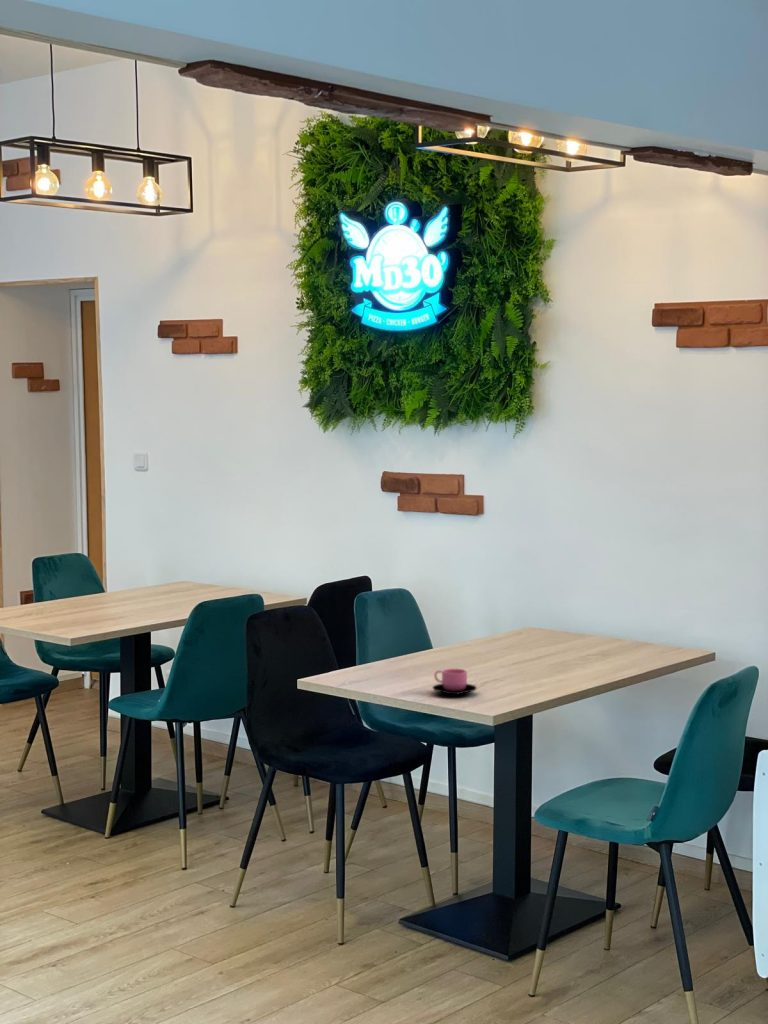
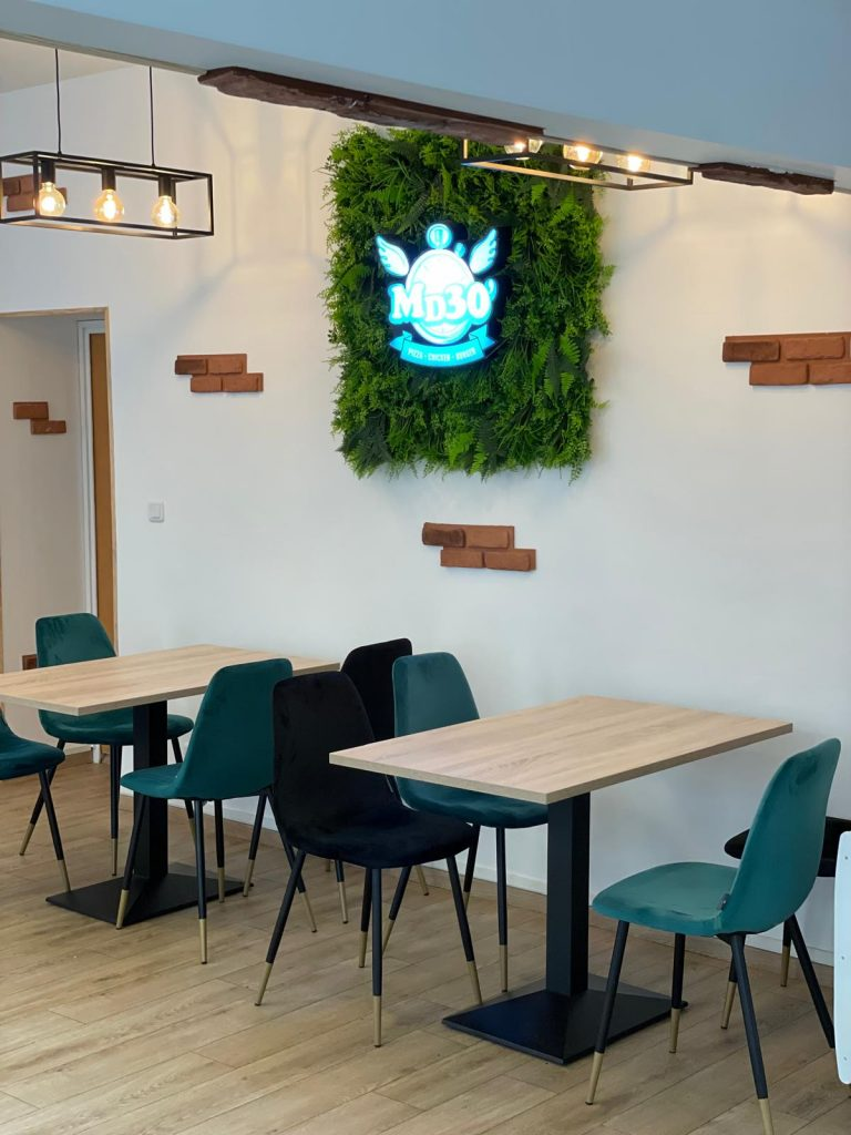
- cup [431,668,478,696]
